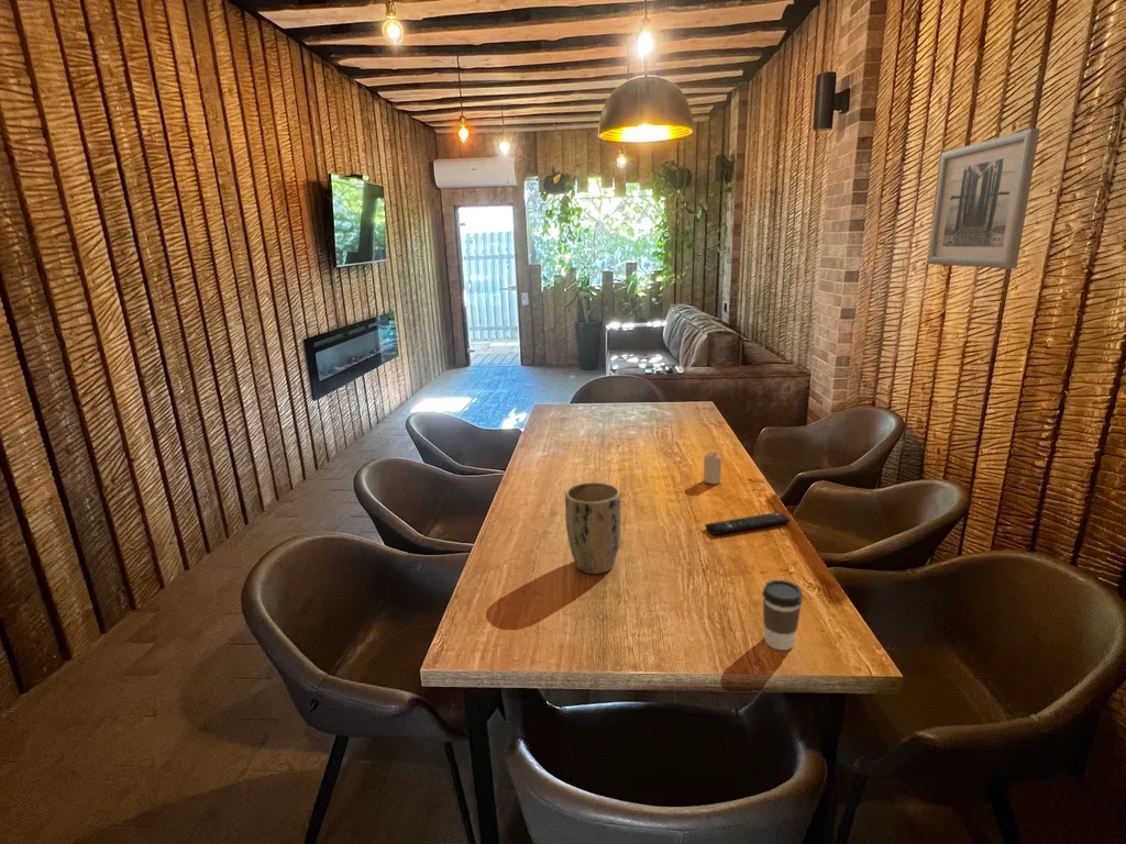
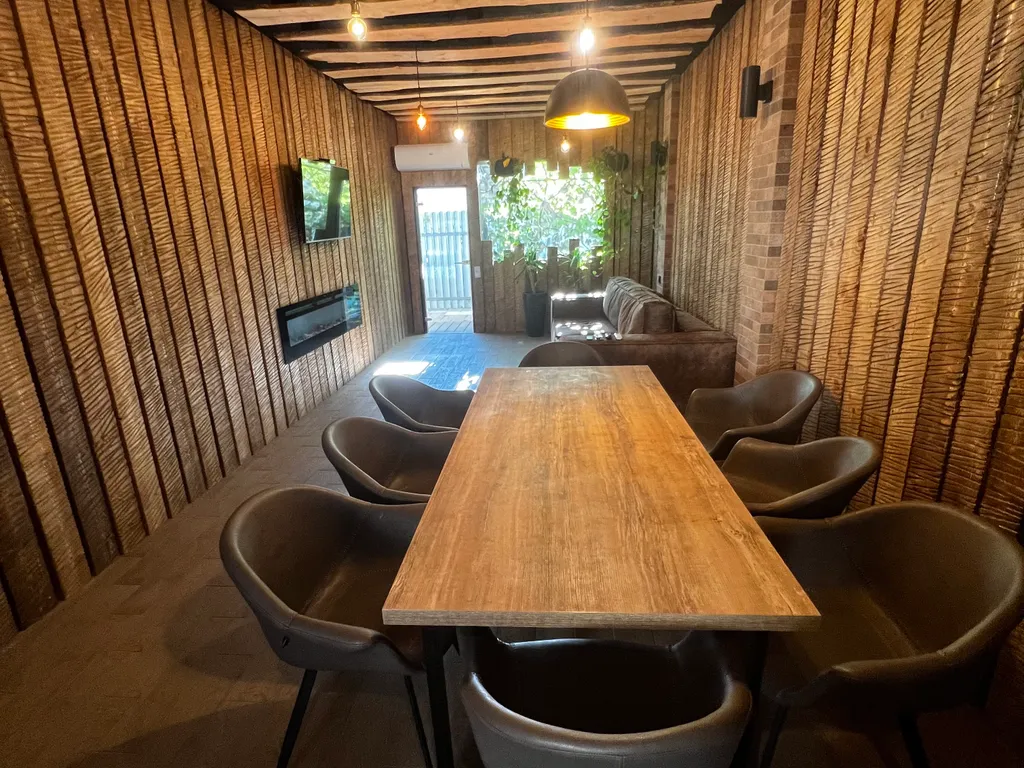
- remote control [704,511,791,535]
- coffee cup [761,579,804,652]
- candle [703,451,722,485]
- plant pot [564,481,622,575]
- wall art [927,127,1041,269]
